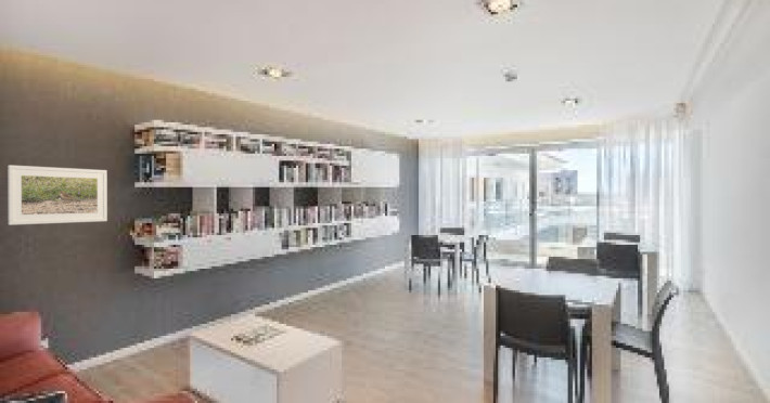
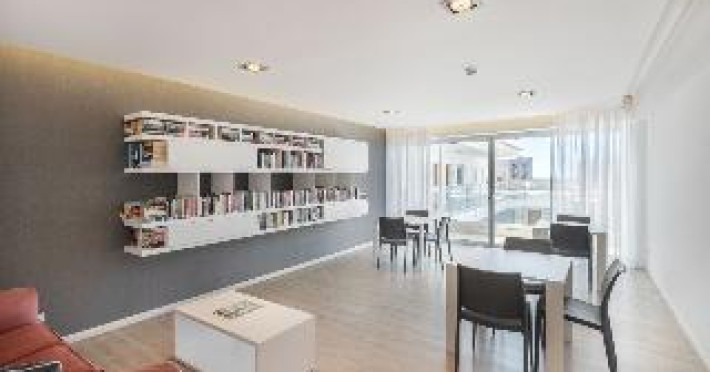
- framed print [7,164,108,226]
